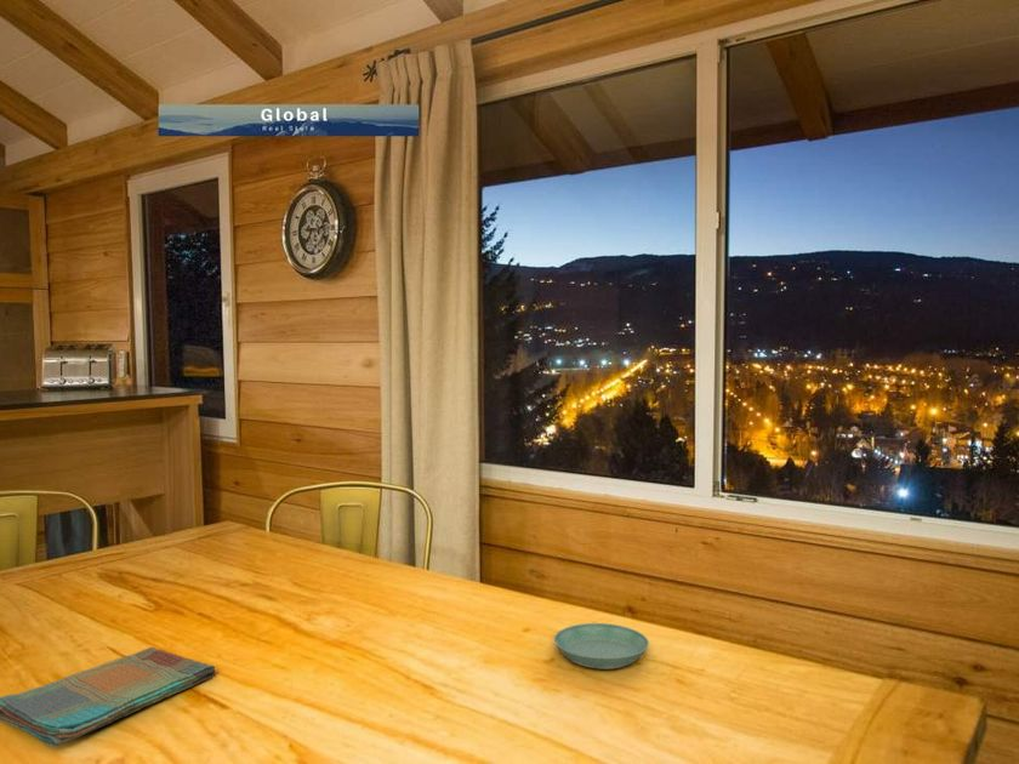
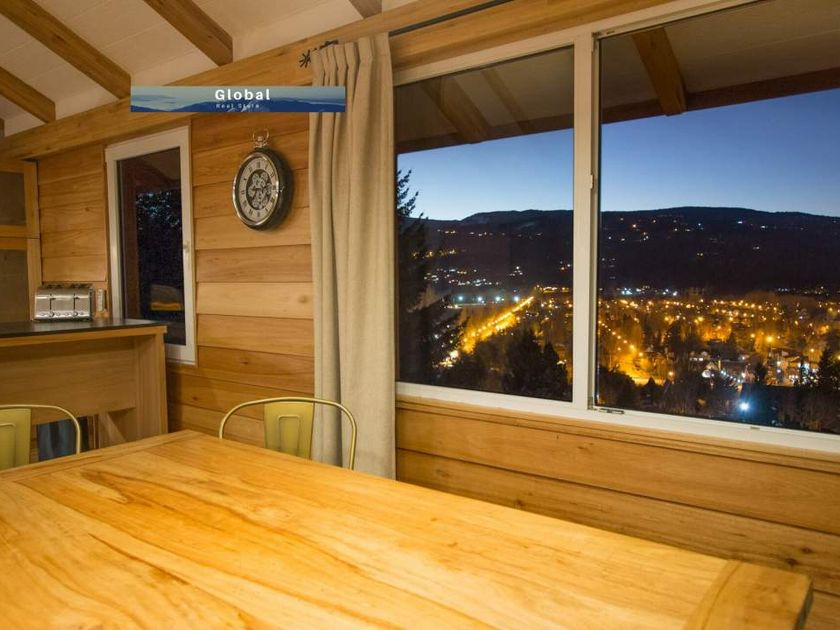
- dish towel [0,645,217,748]
- saucer [553,622,650,671]
